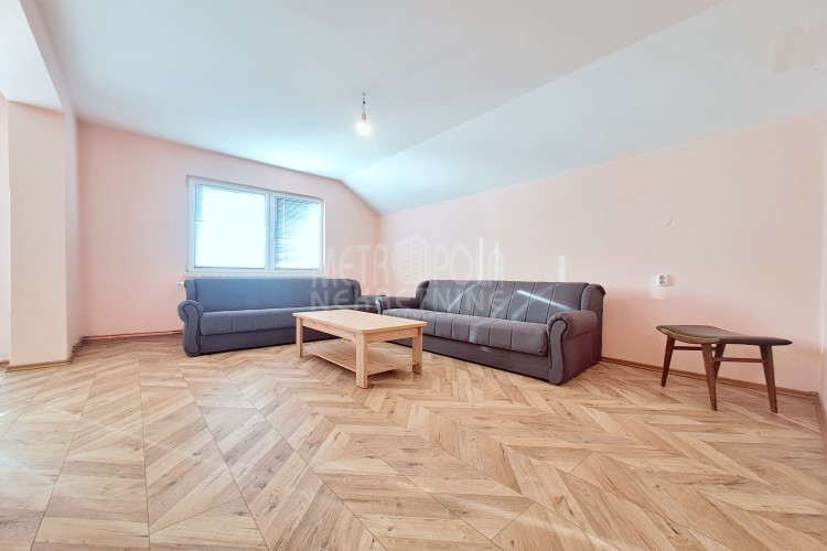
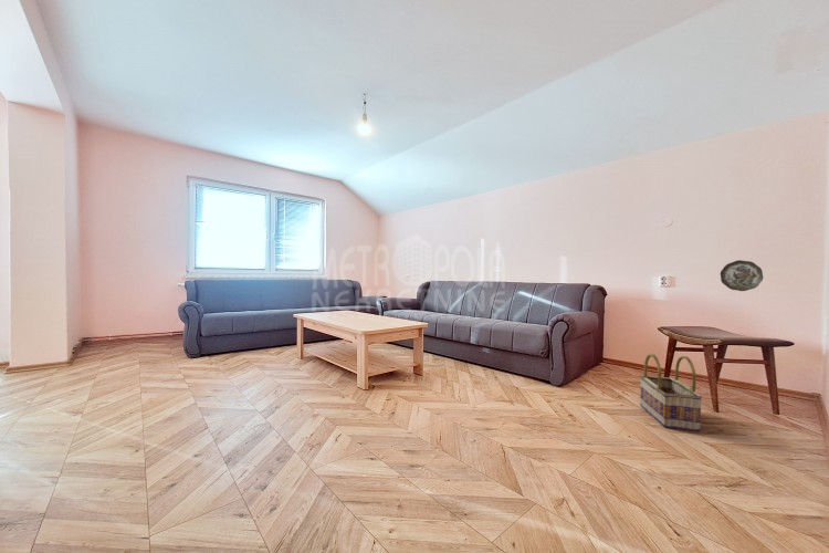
+ basket [639,353,704,432]
+ decorative plate [720,259,764,292]
